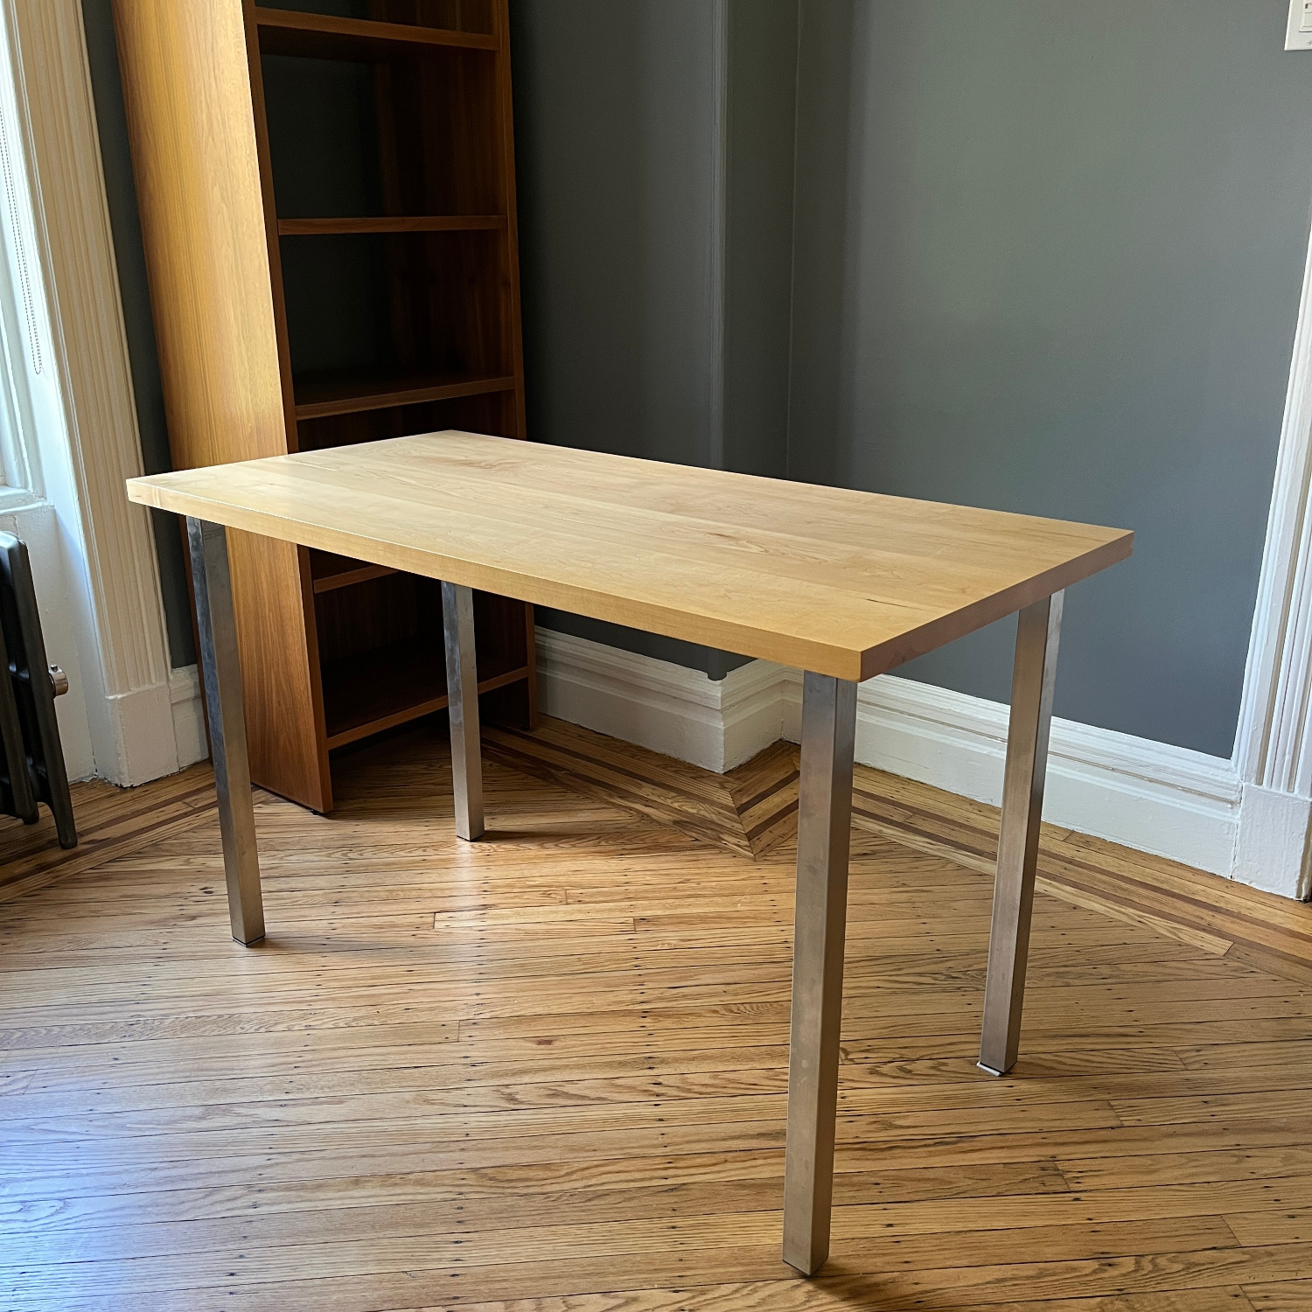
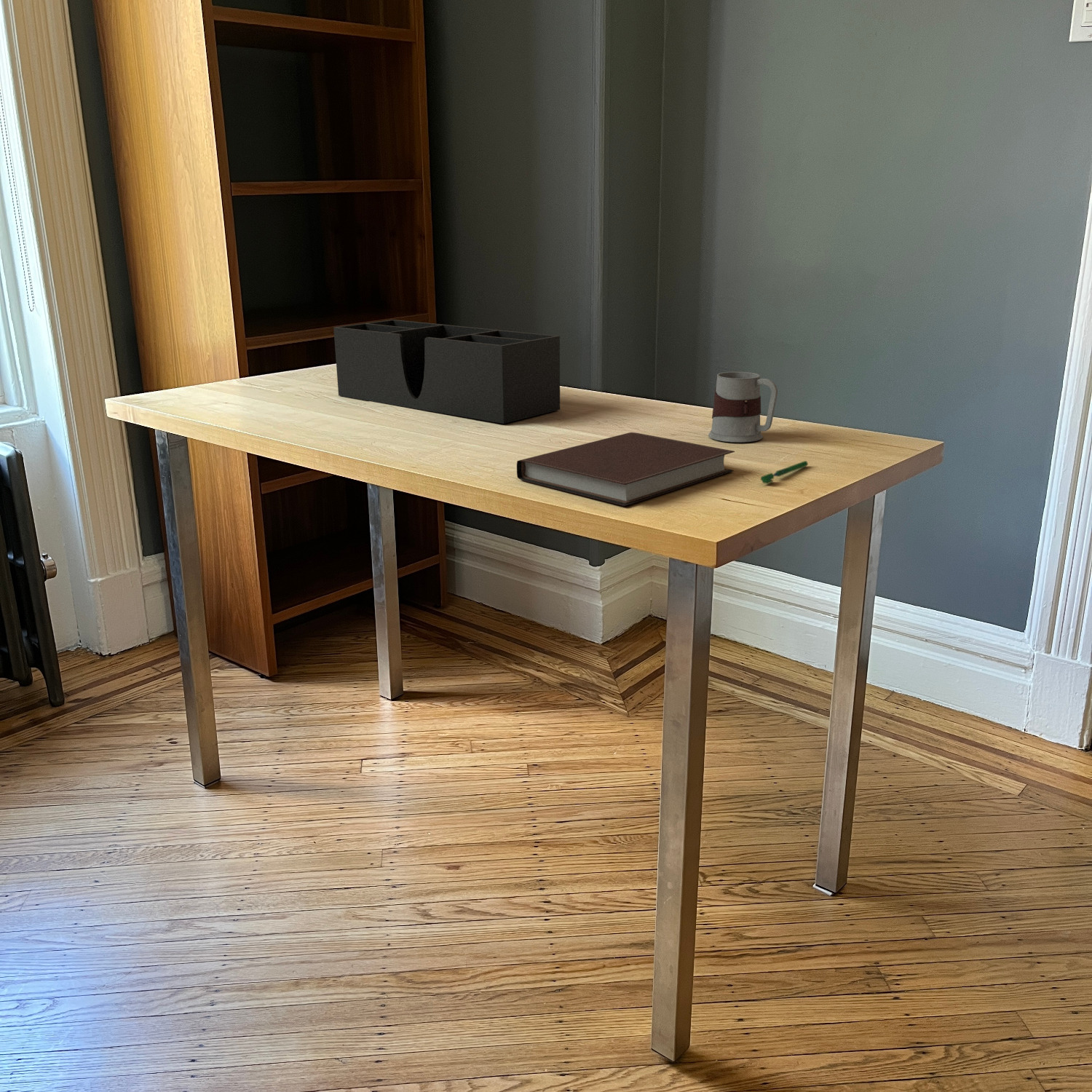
+ mug [708,371,778,443]
+ notebook [516,432,735,507]
+ pen [760,460,809,484]
+ desk organizer [333,319,561,424]
